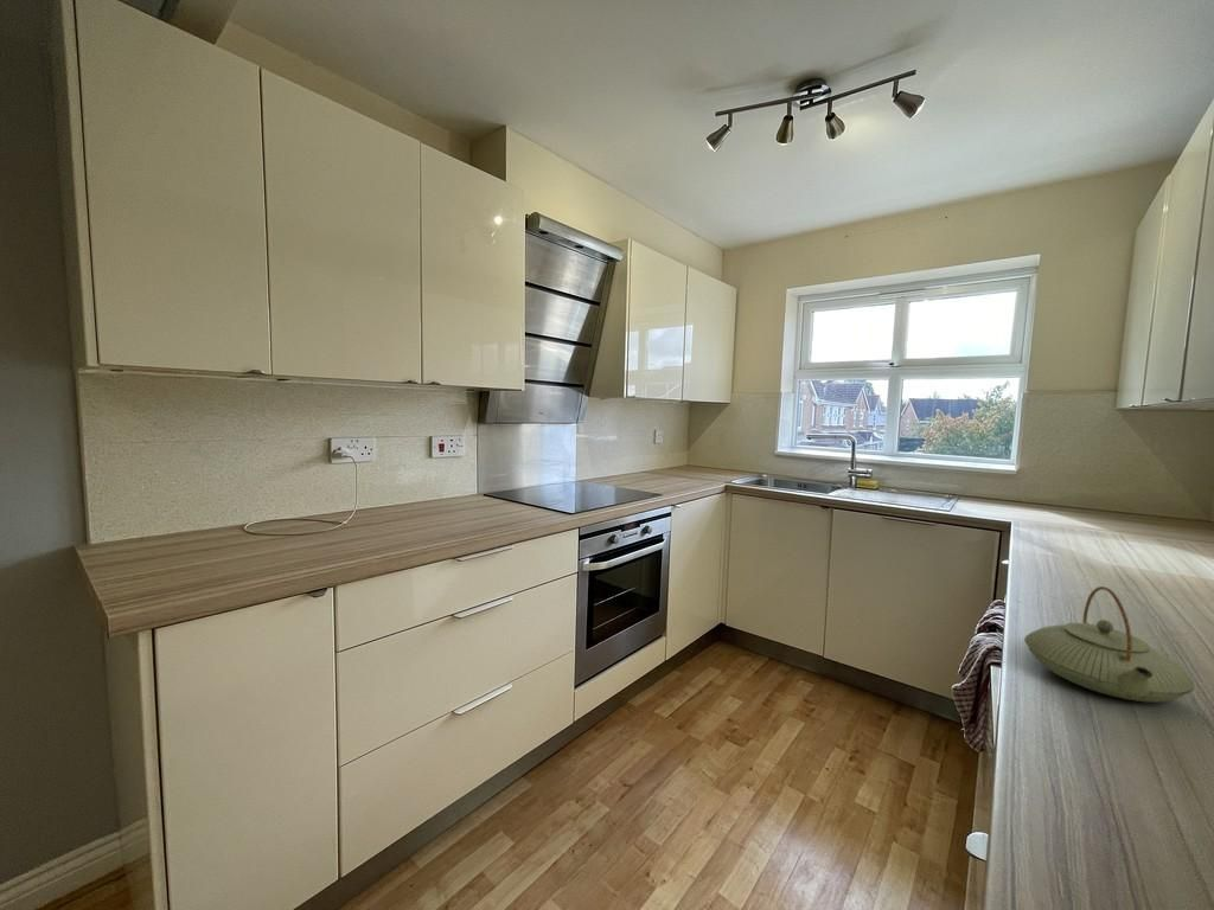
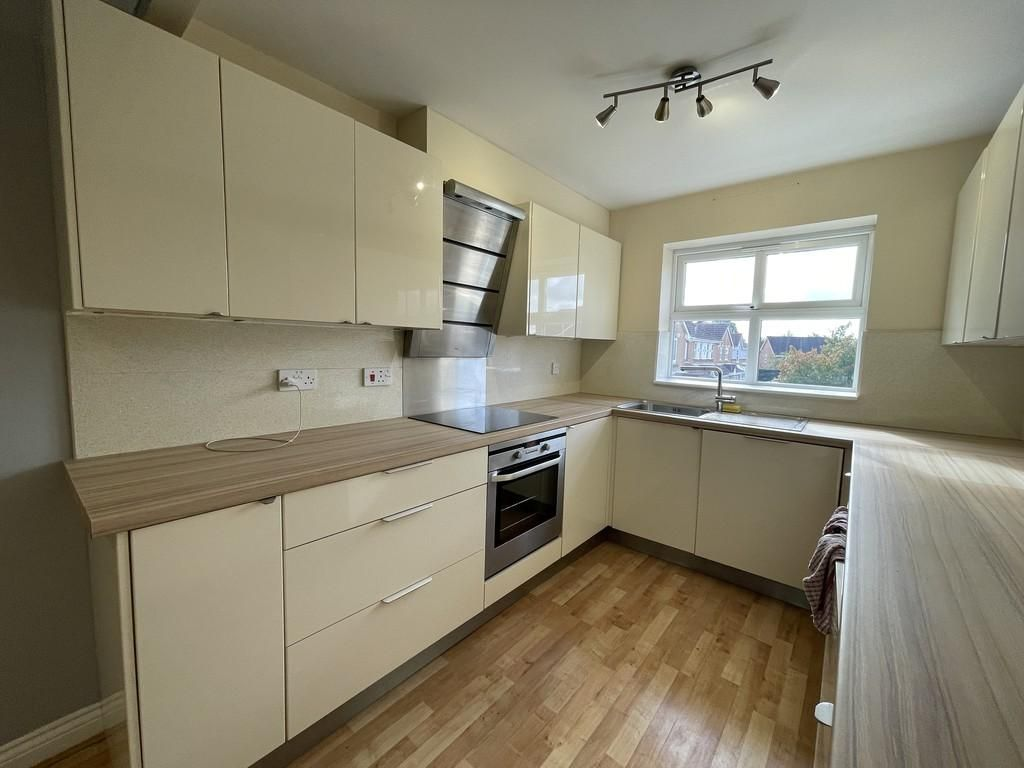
- teapot [1023,585,1195,704]
